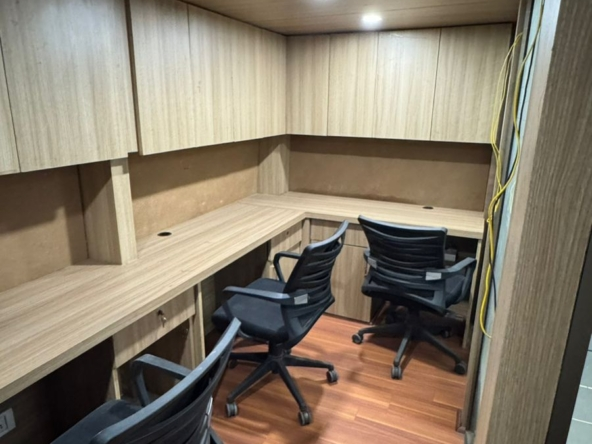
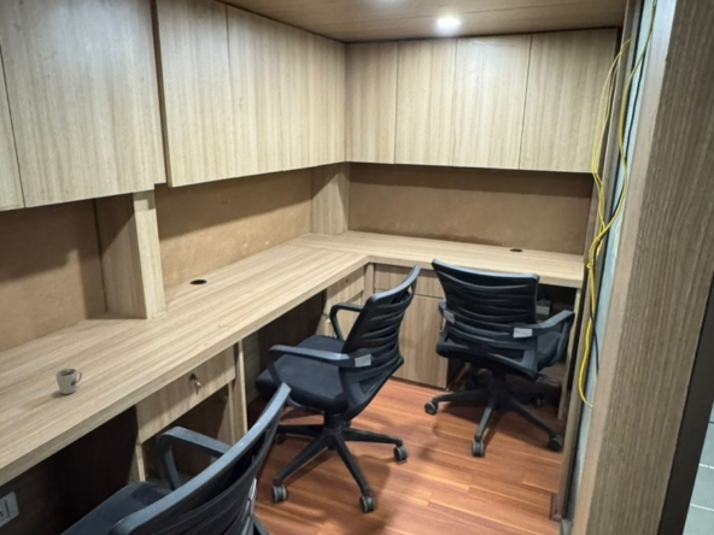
+ cup [54,368,83,395]
